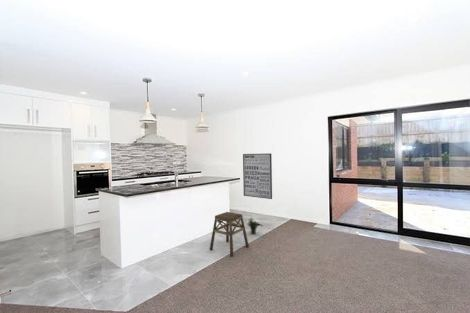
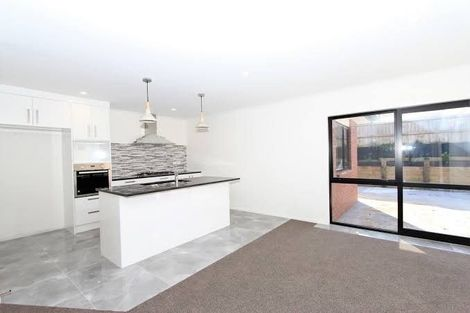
- potted plant [246,217,264,235]
- stool [209,211,250,258]
- wall art [242,152,273,200]
